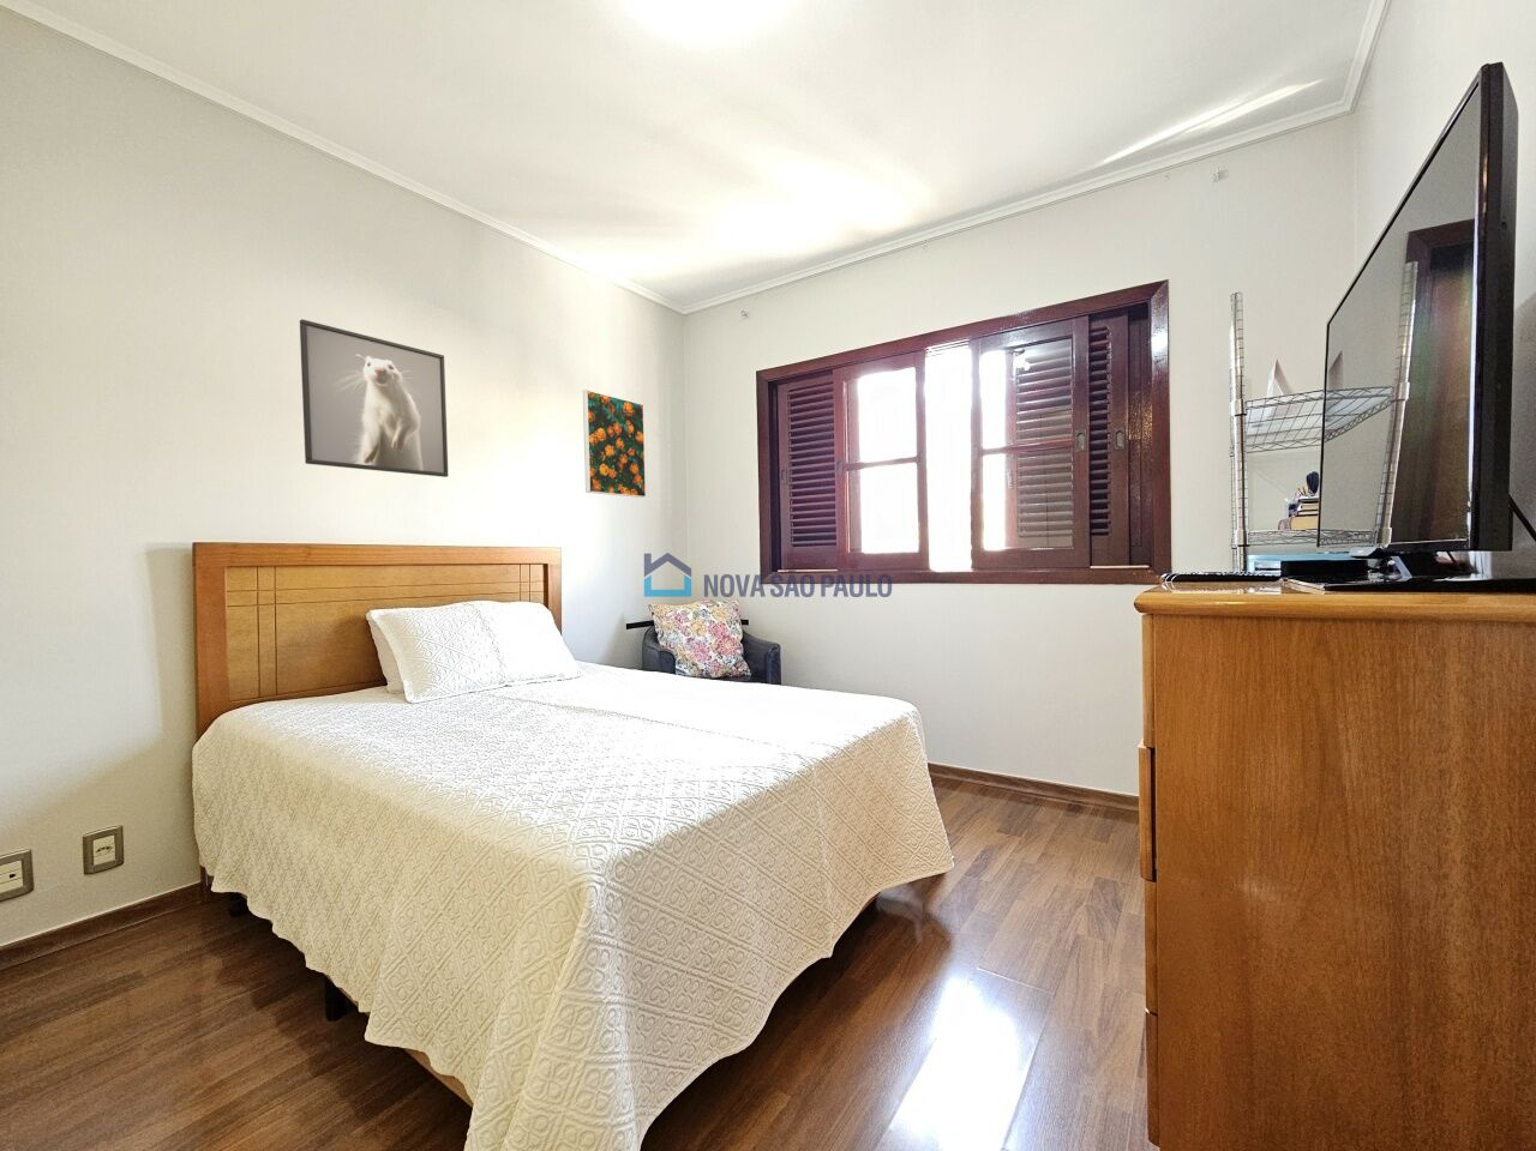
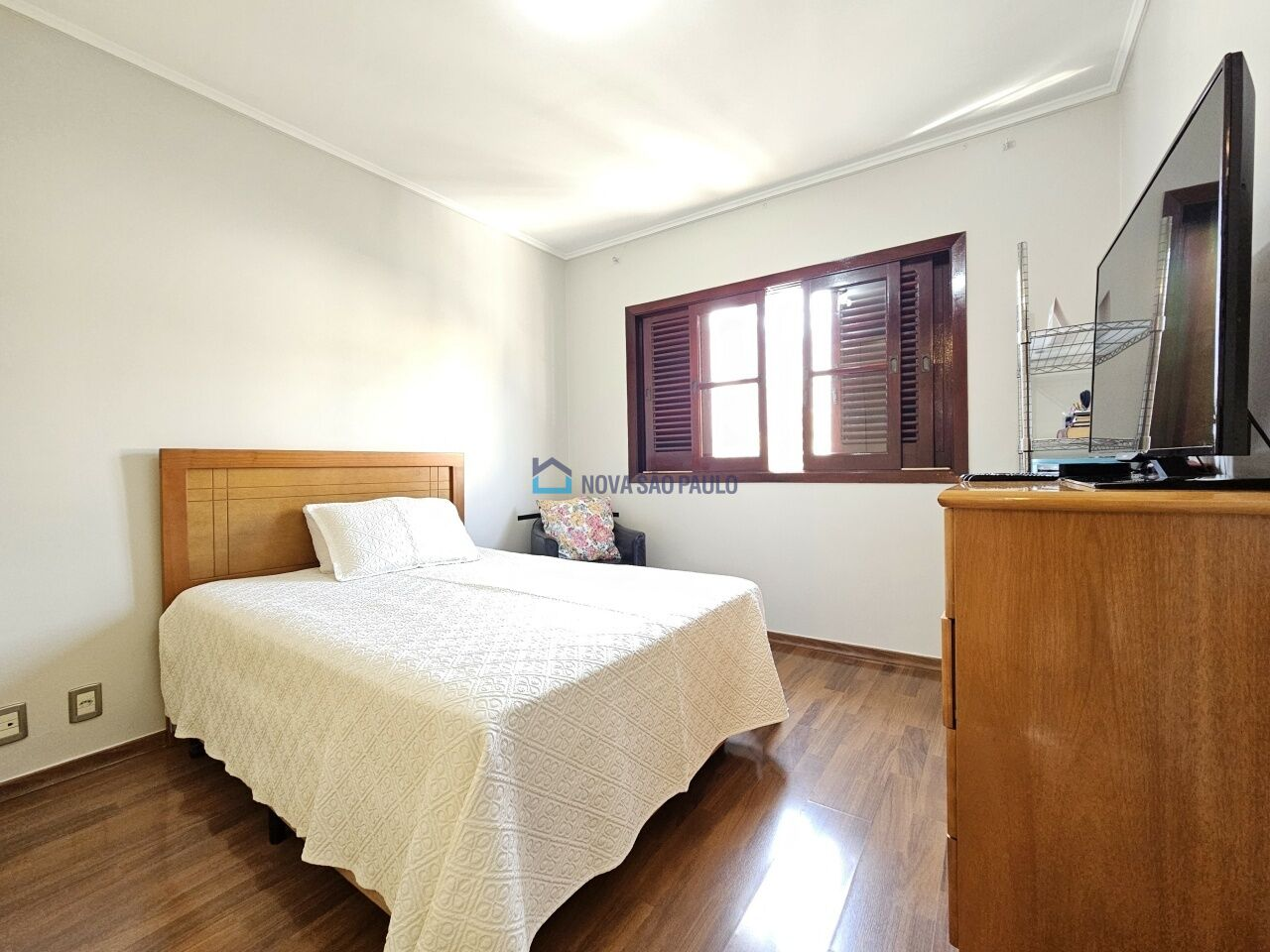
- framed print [582,388,647,499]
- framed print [299,319,450,479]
